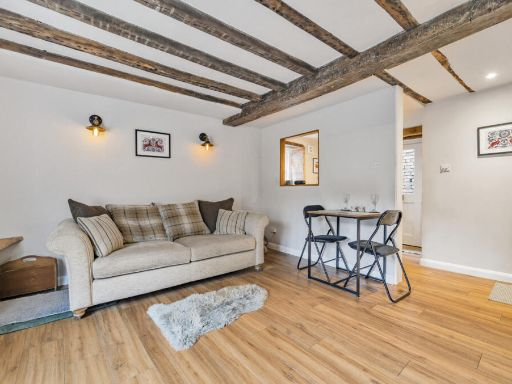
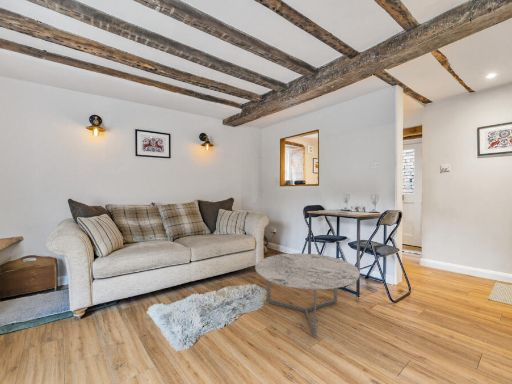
+ coffee table [255,252,361,339]
